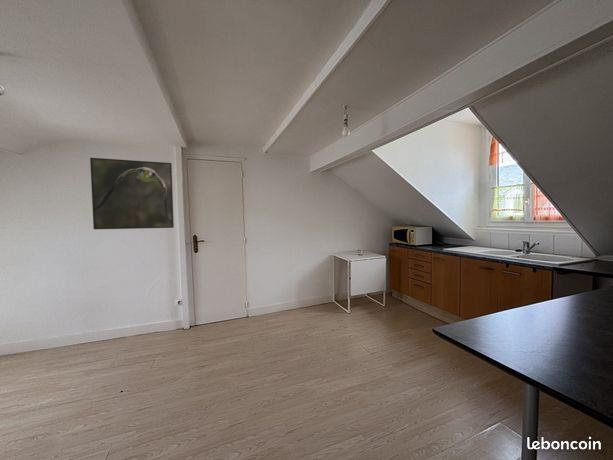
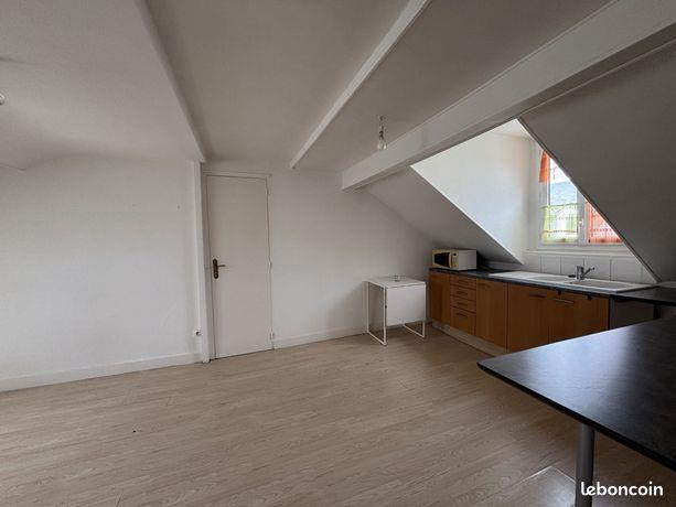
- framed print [89,157,175,230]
